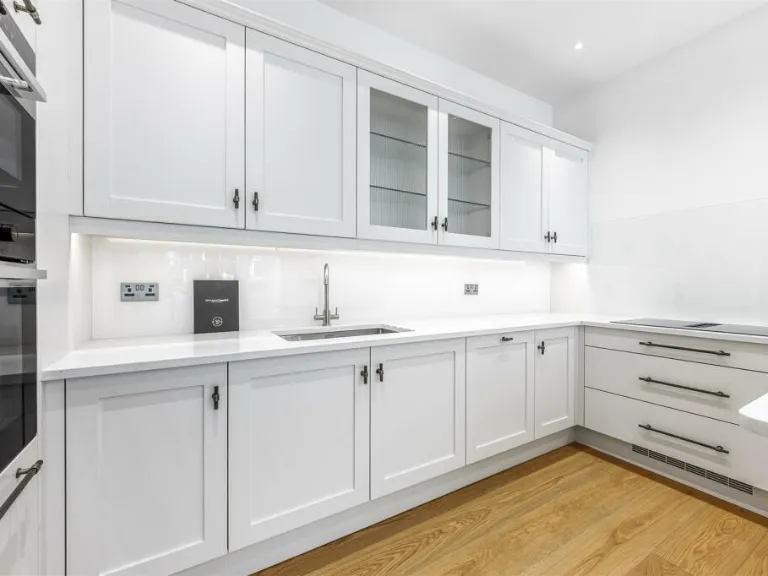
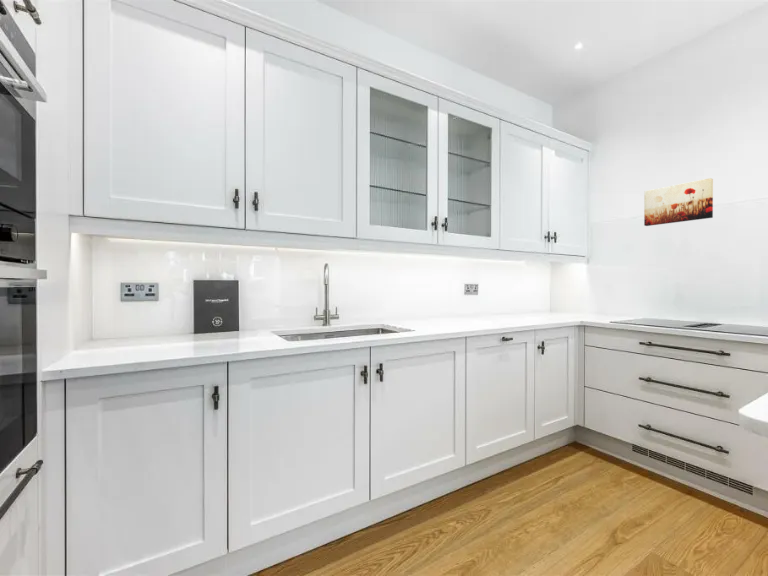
+ wall art [643,177,714,227]
